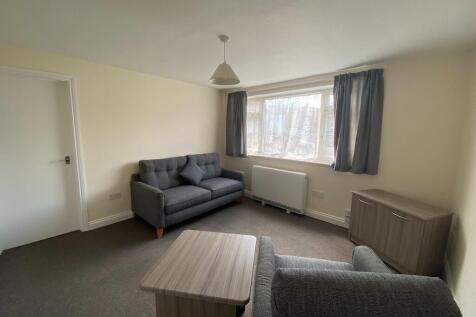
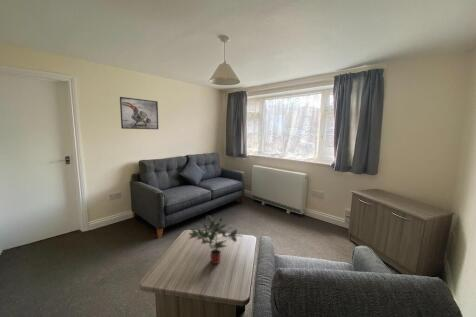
+ potted plant [187,214,243,265]
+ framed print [119,96,159,130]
